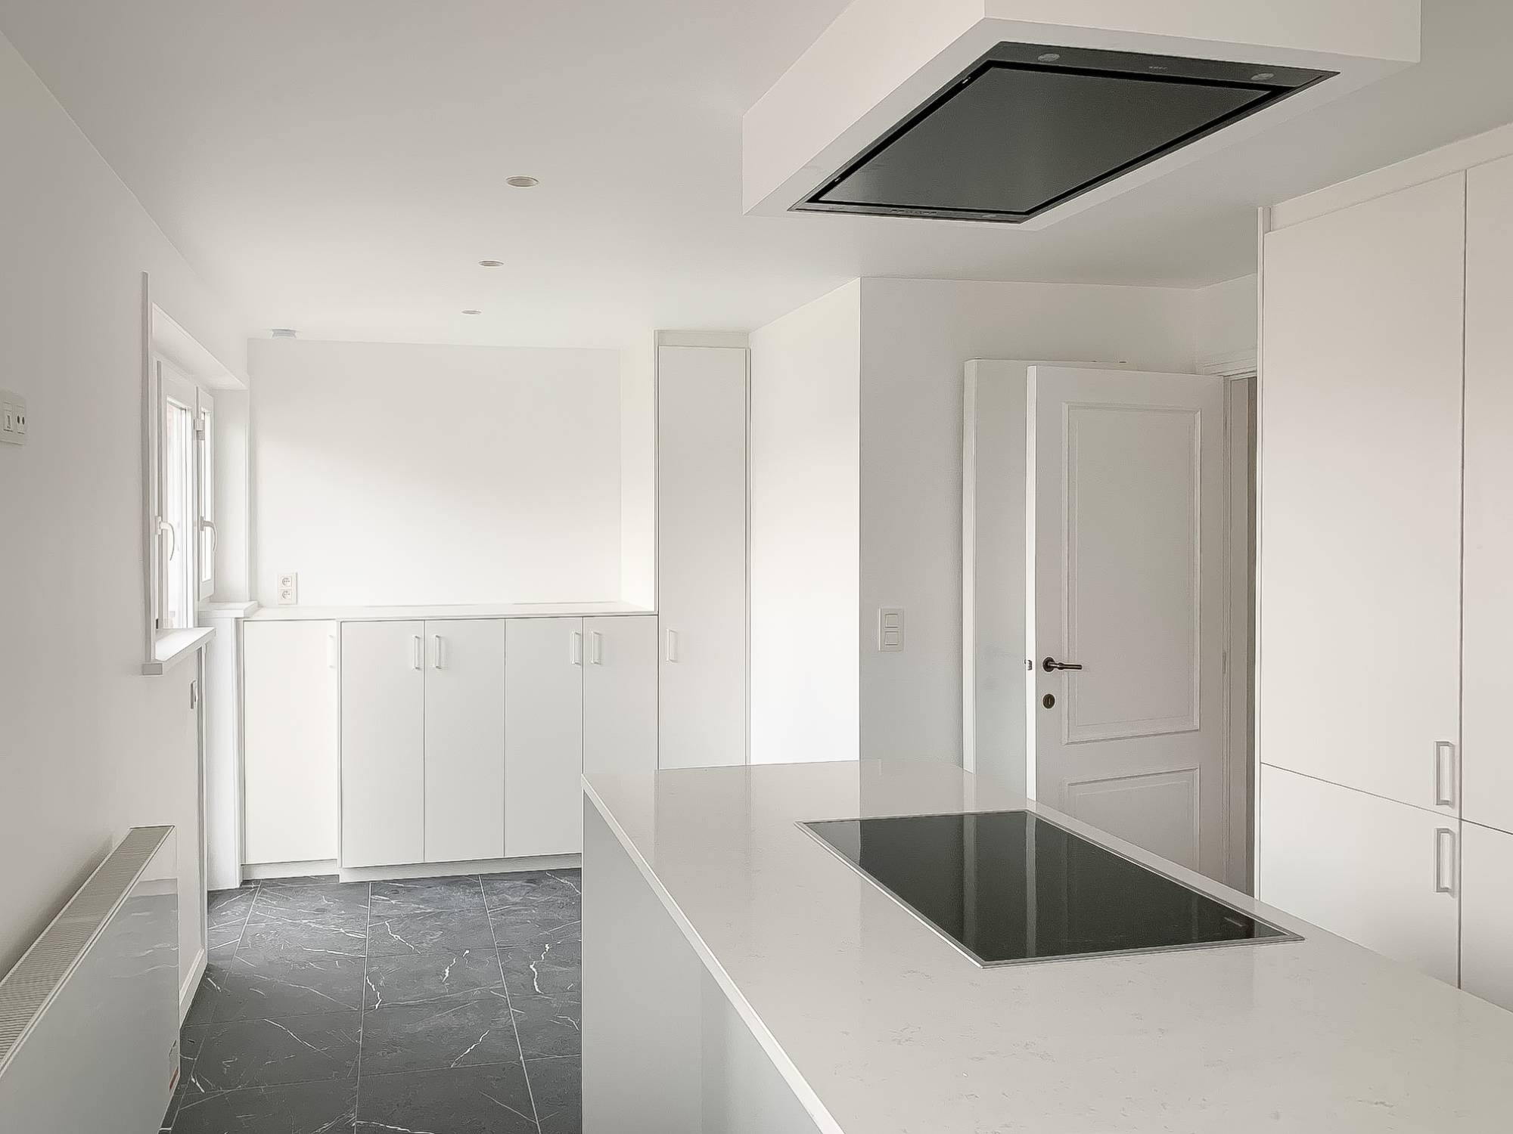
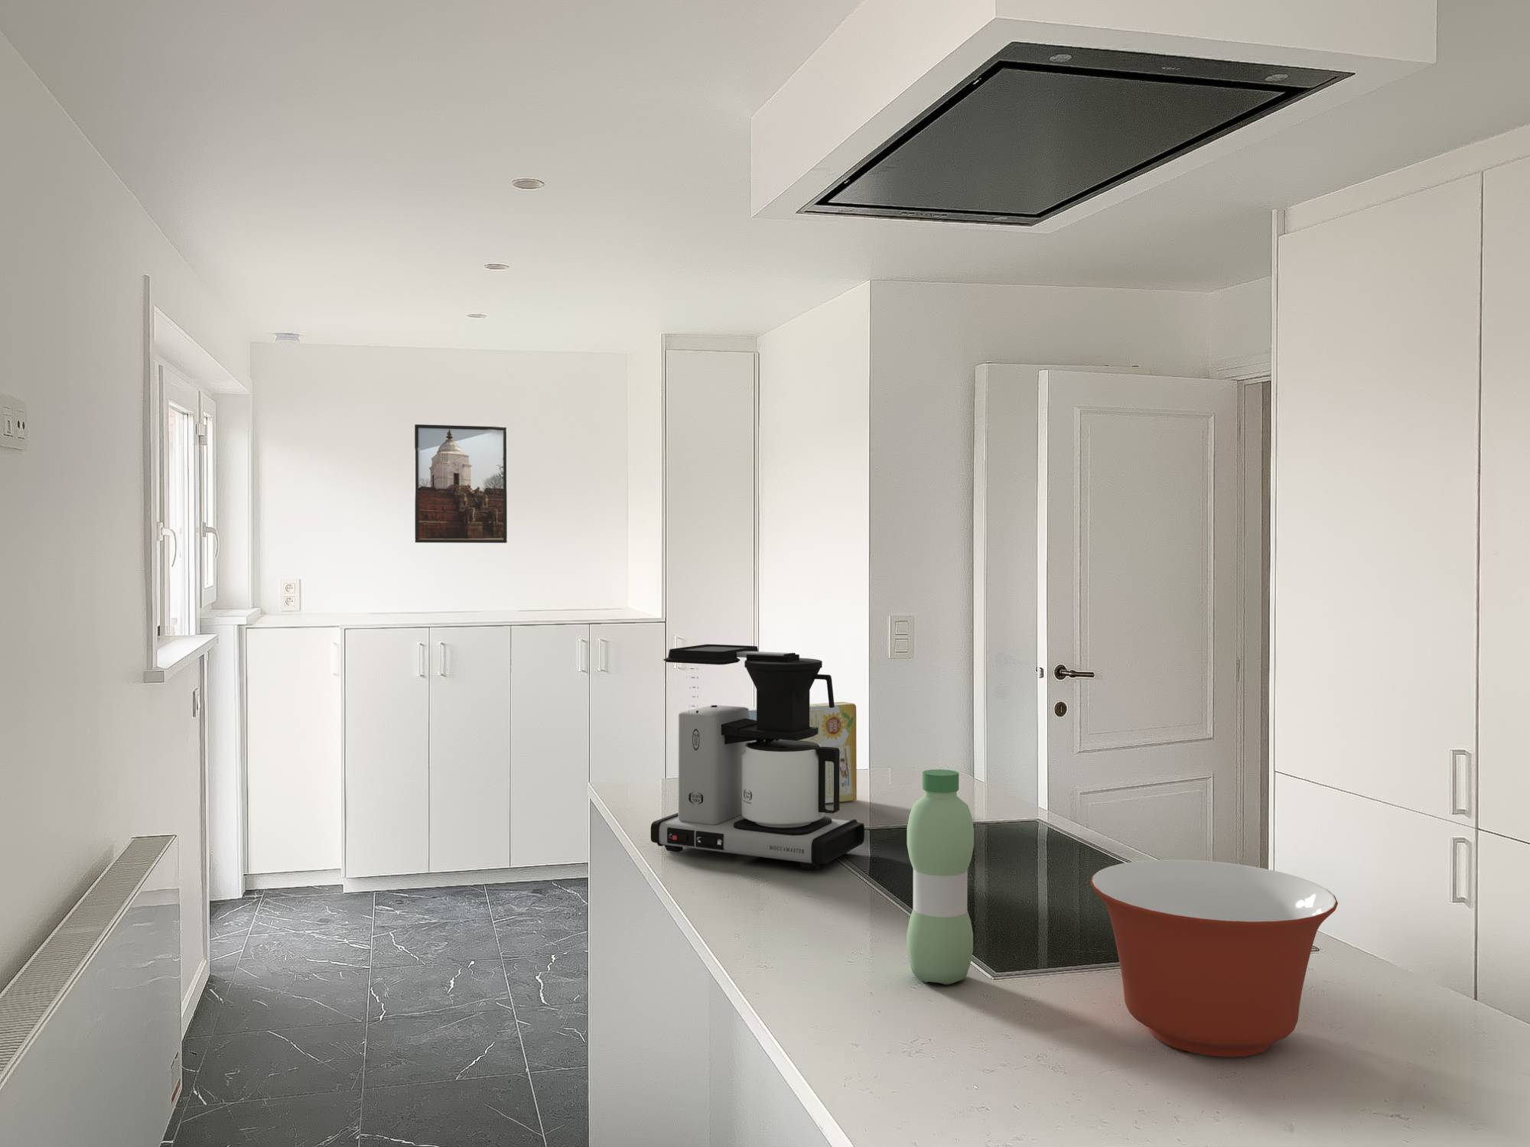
+ cereal box [747,701,858,805]
+ water bottle [906,769,975,986]
+ coffee maker [651,643,865,870]
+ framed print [414,424,508,543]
+ mixing bowl [1089,859,1338,1058]
